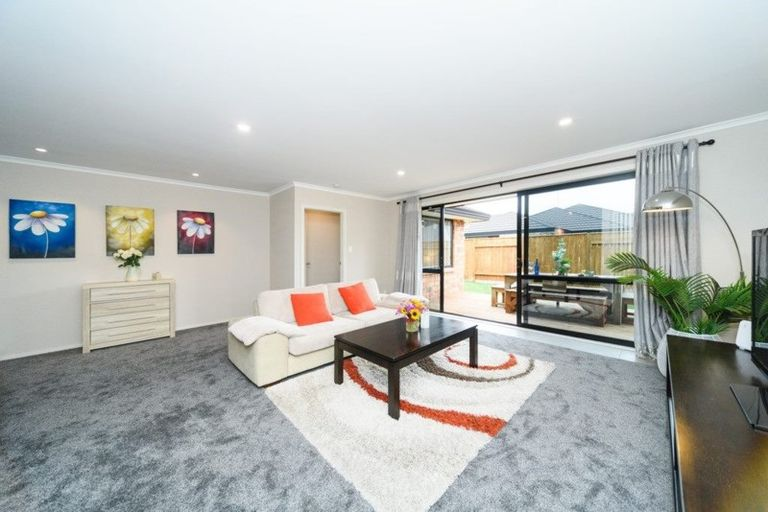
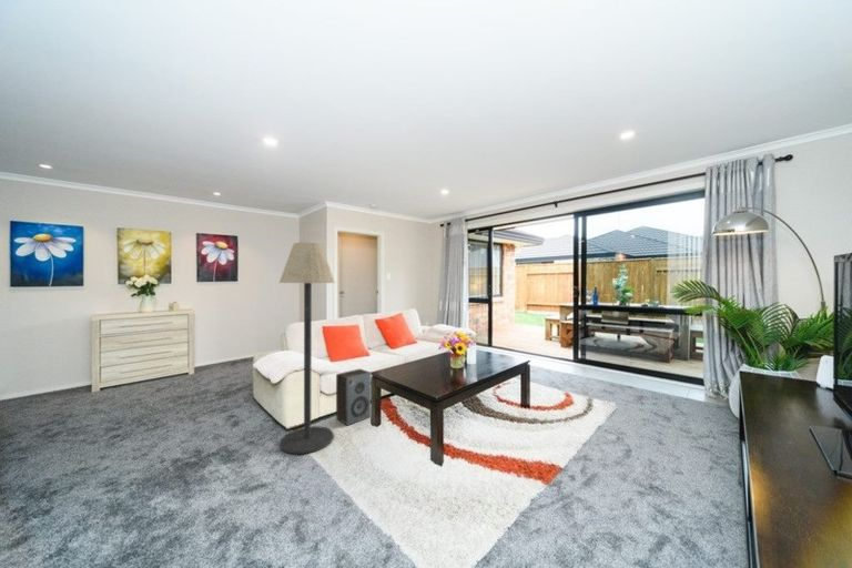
+ floor lamp [278,242,336,455]
+ speaker [335,367,373,426]
